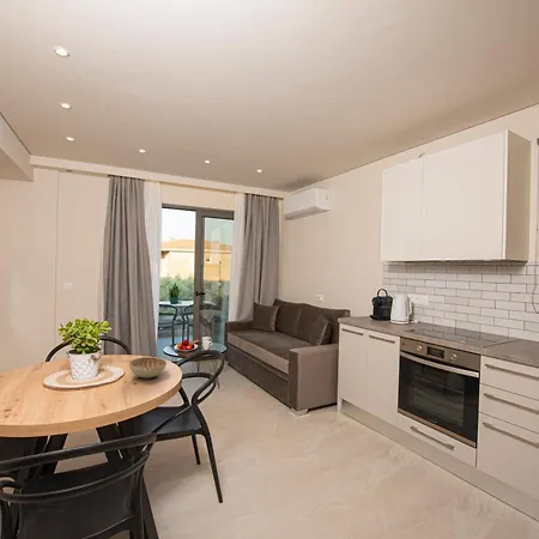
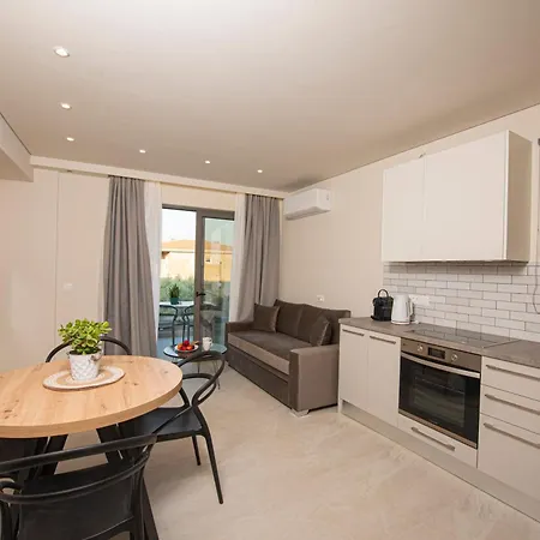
- decorative bowl [128,356,168,380]
